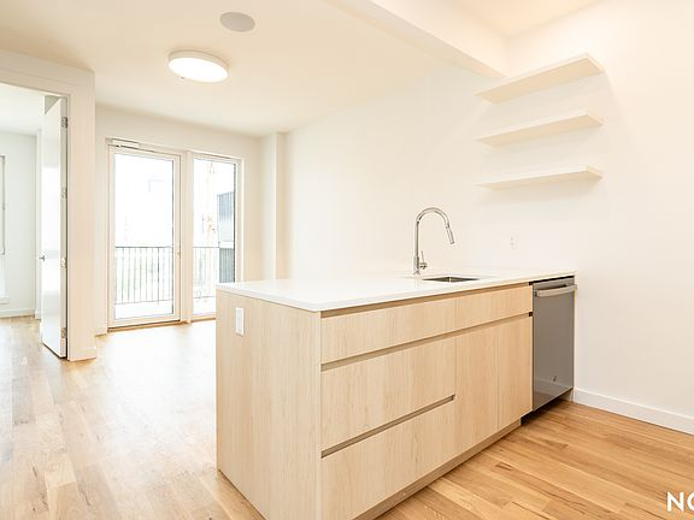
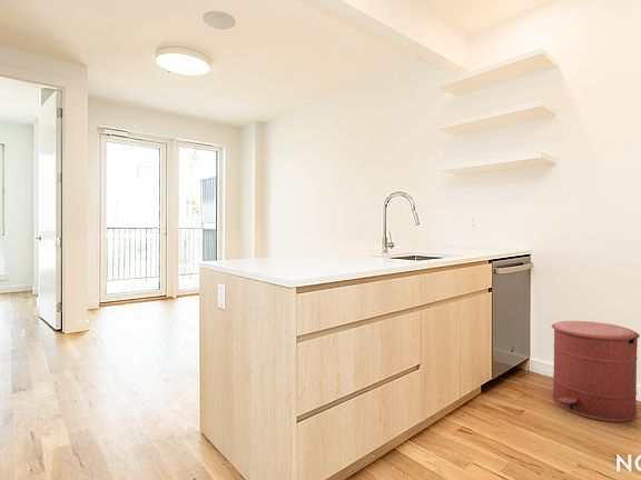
+ trash can [551,320,641,423]
